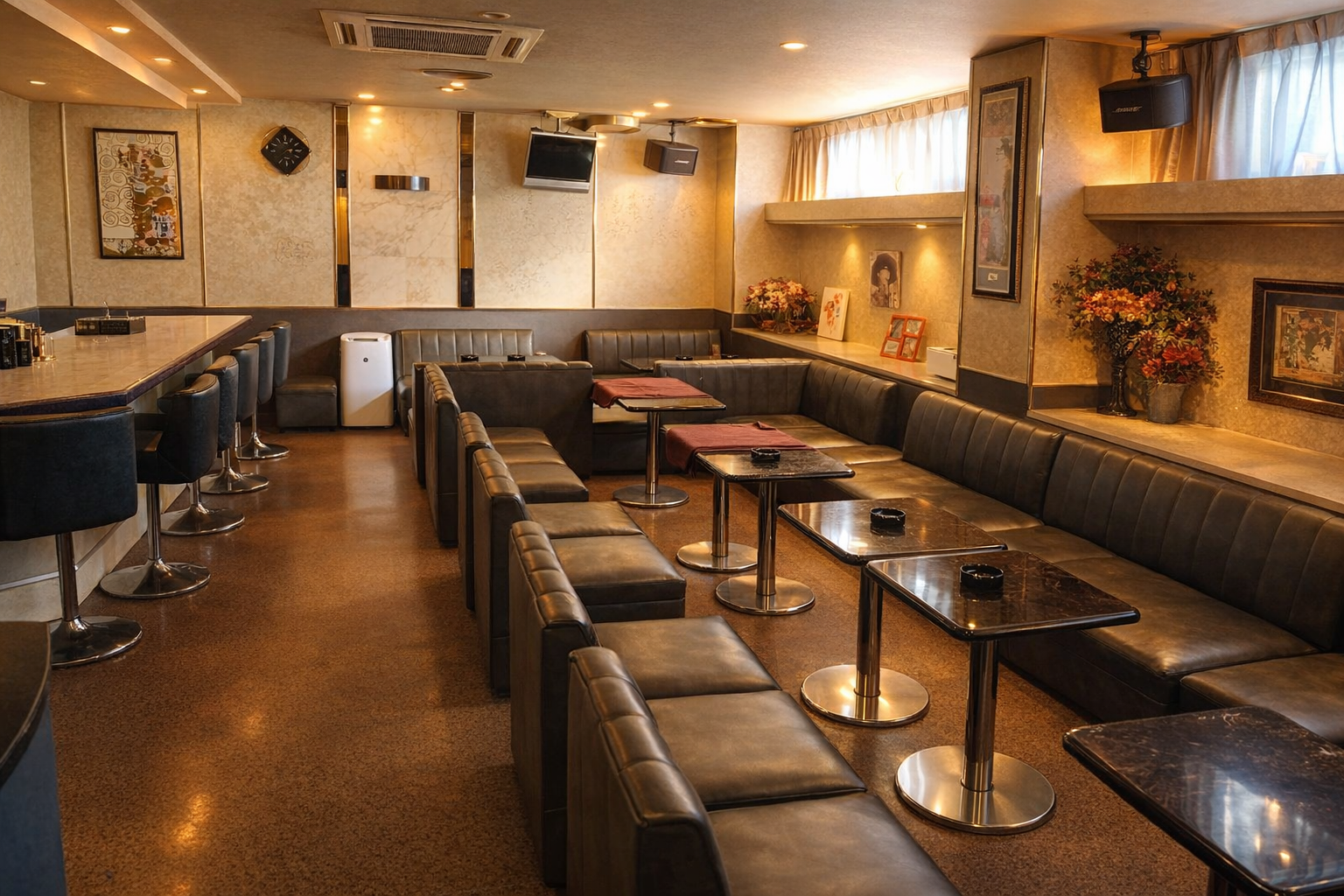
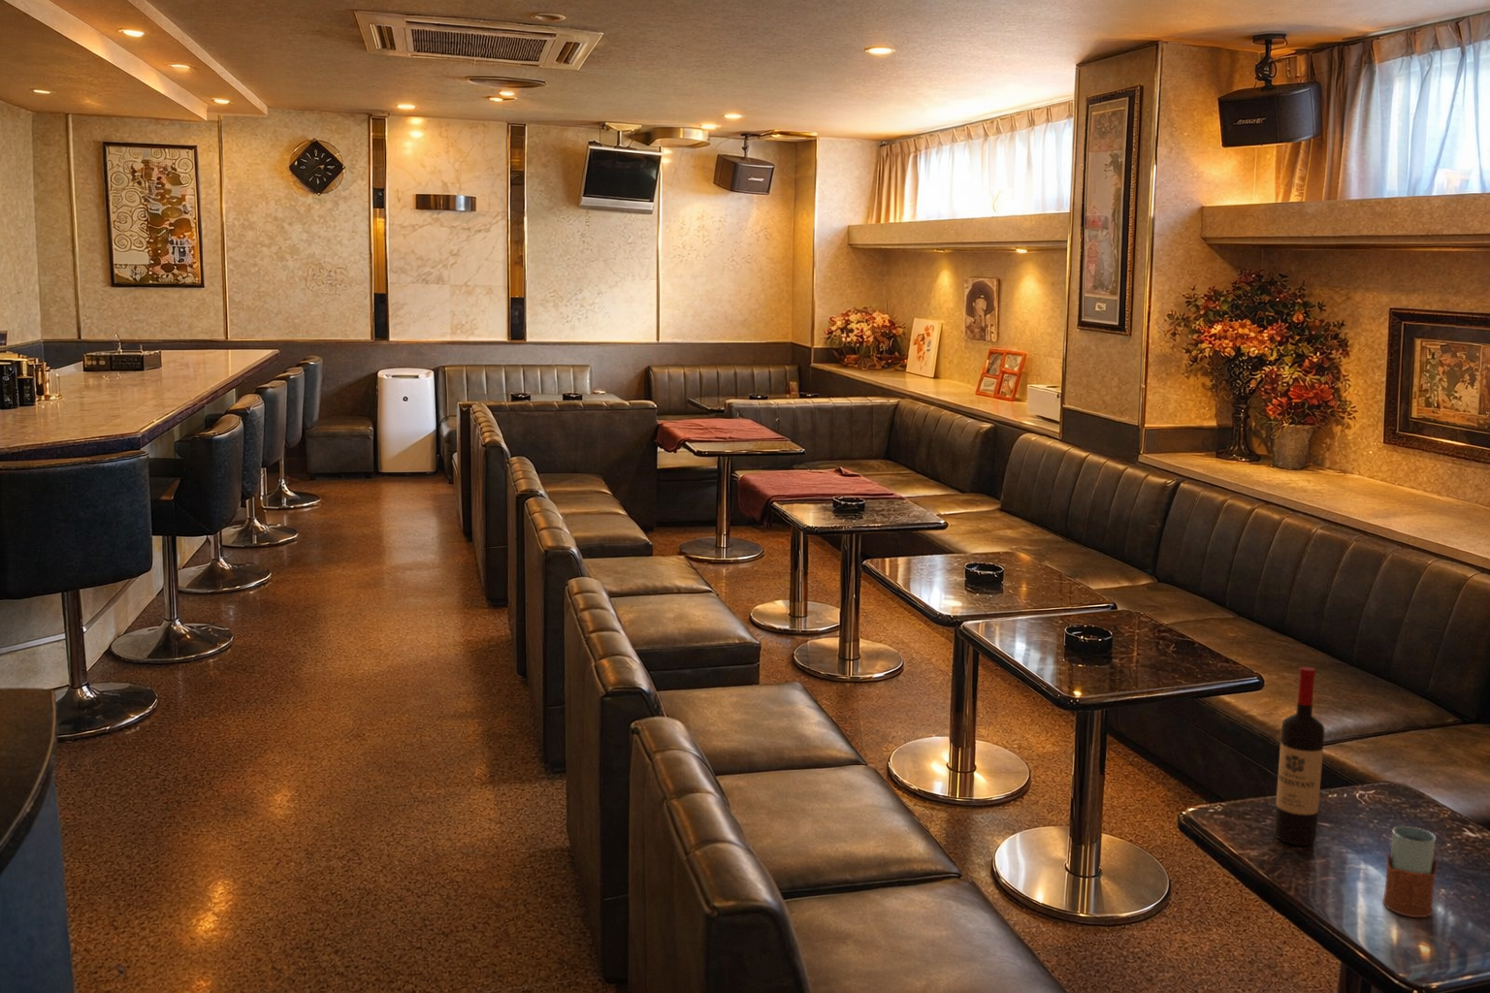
+ wine bottle [1274,665,1326,846]
+ drinking glass [1382,826,1439,919]
